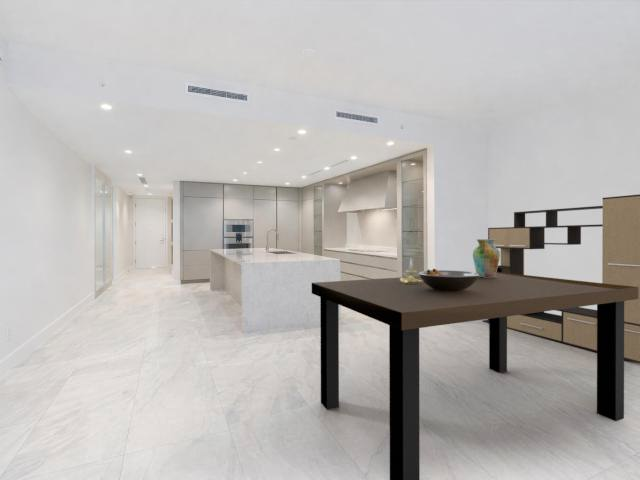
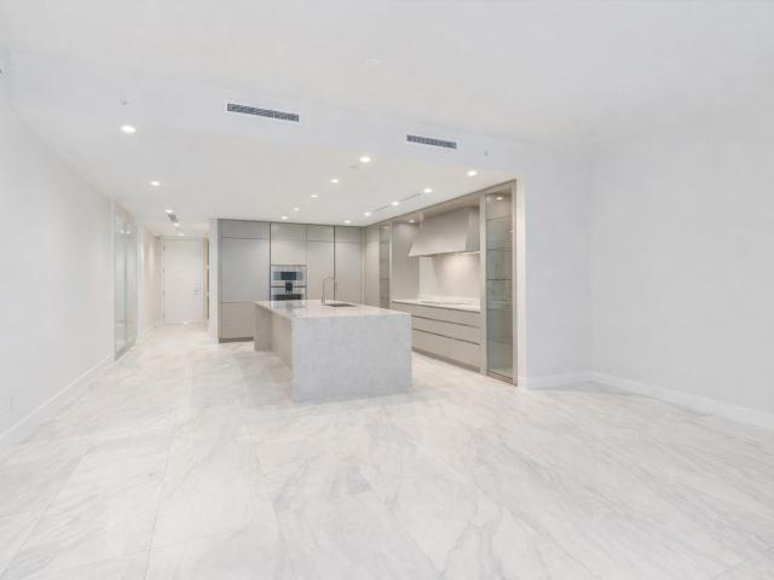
- fruit bowl [418,268,479,291]
- vase [472,238,501,278]
- media console [481,193,640,364]
- candle holder [400,257,423,284]
- dining table [311,272,639,480]
